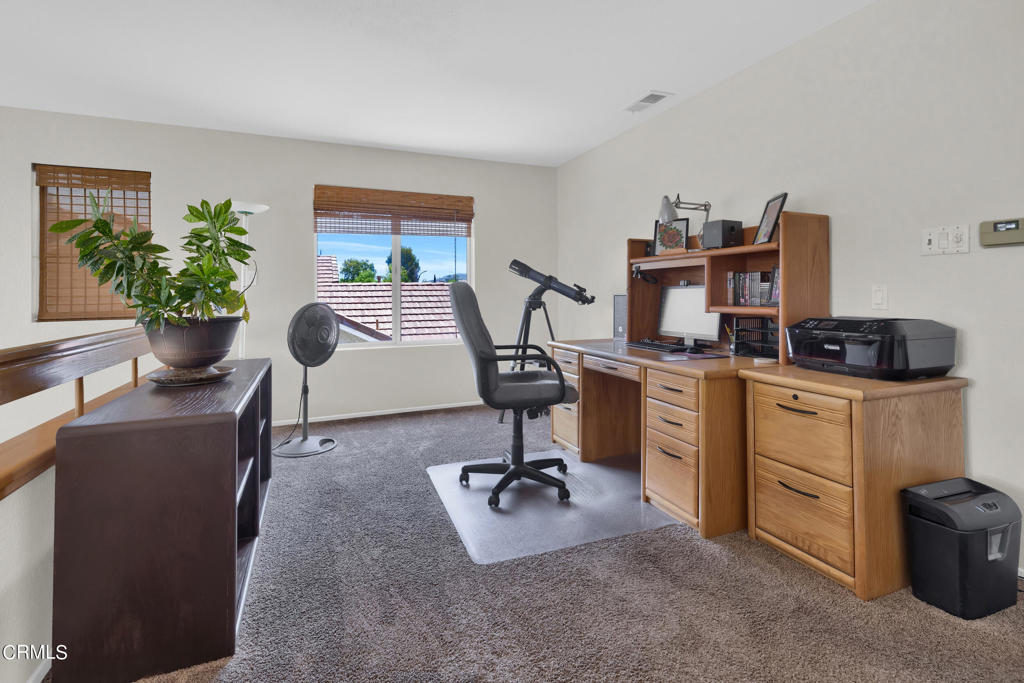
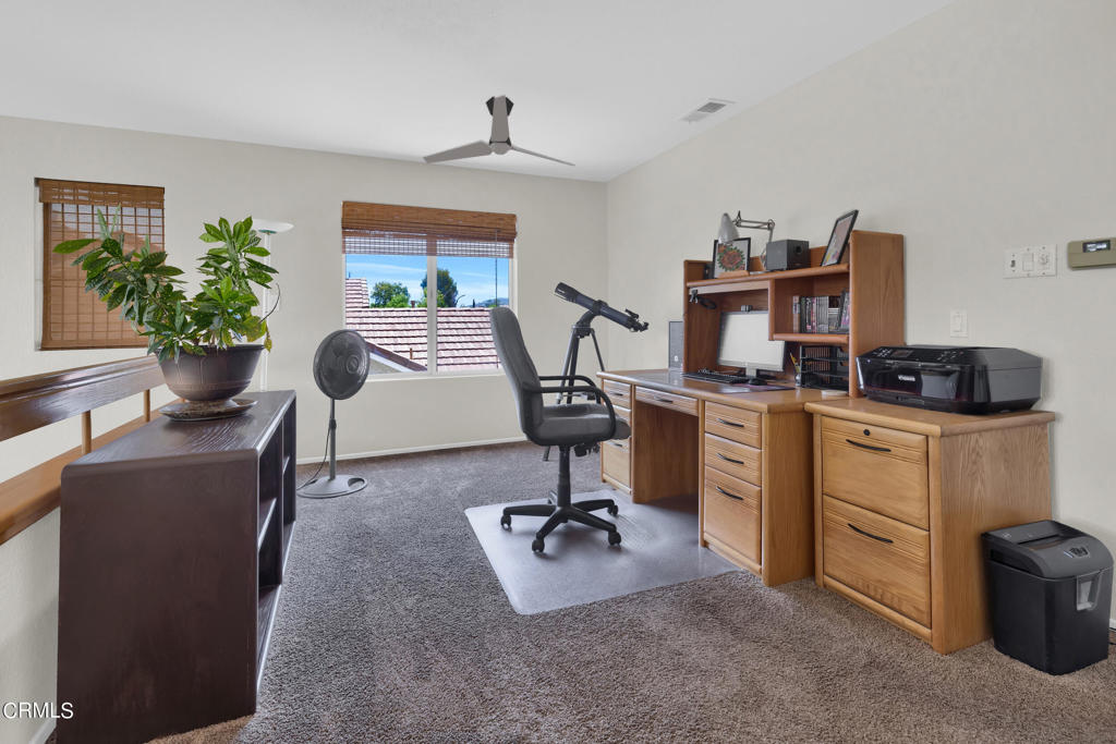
+ ceiling fan [422,93,577,167]
